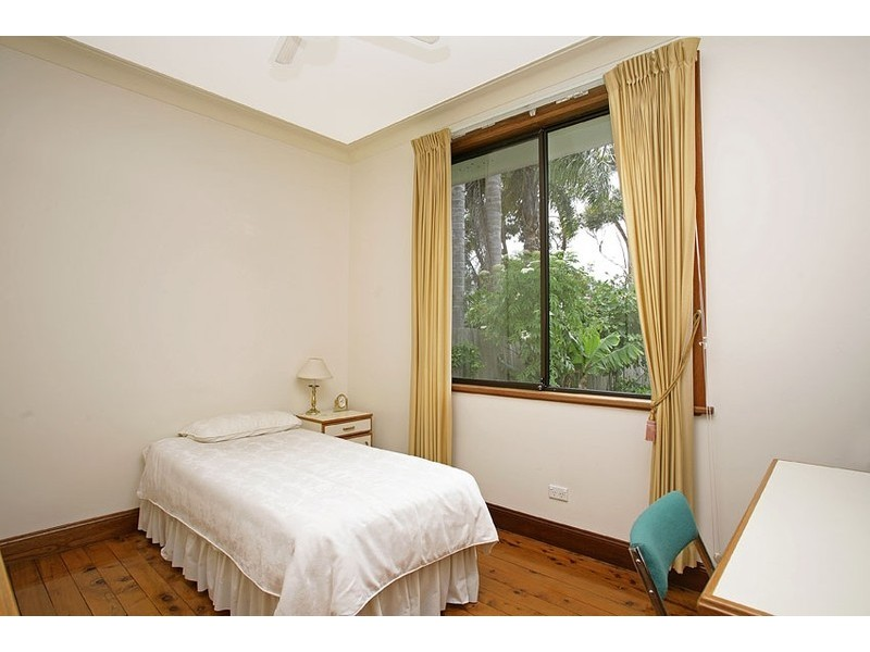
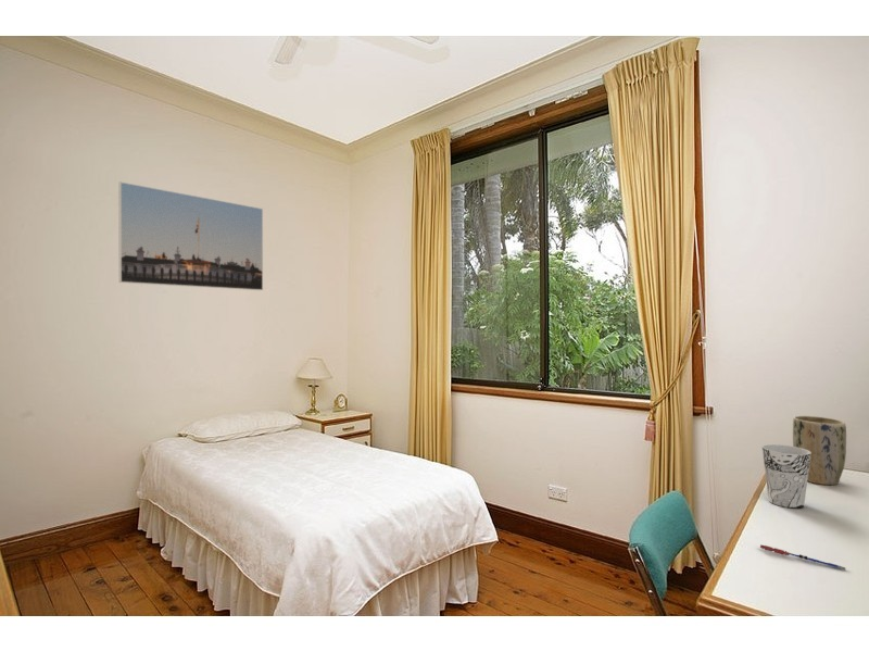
+ plant pot [792,415,847,486]
+ cup [761,443,811,510]
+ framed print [117,180,264,291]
+ pen [759,543,846,570]
